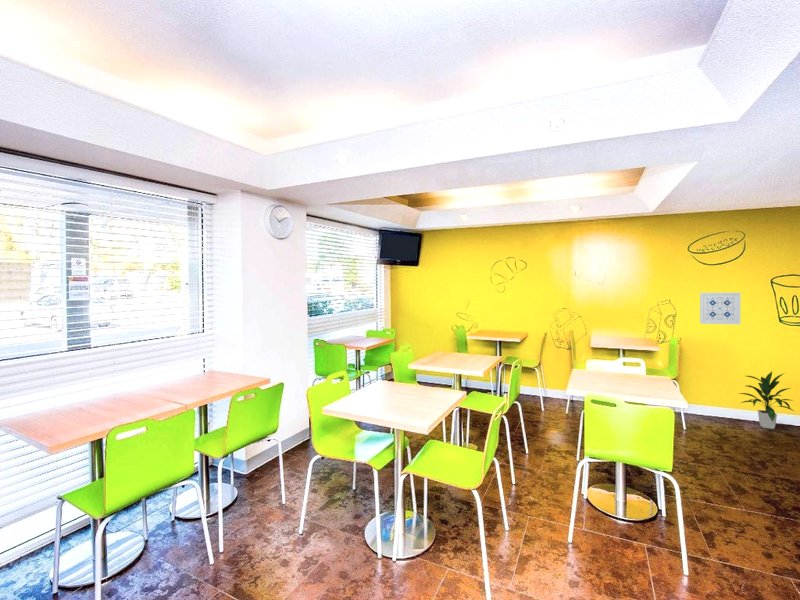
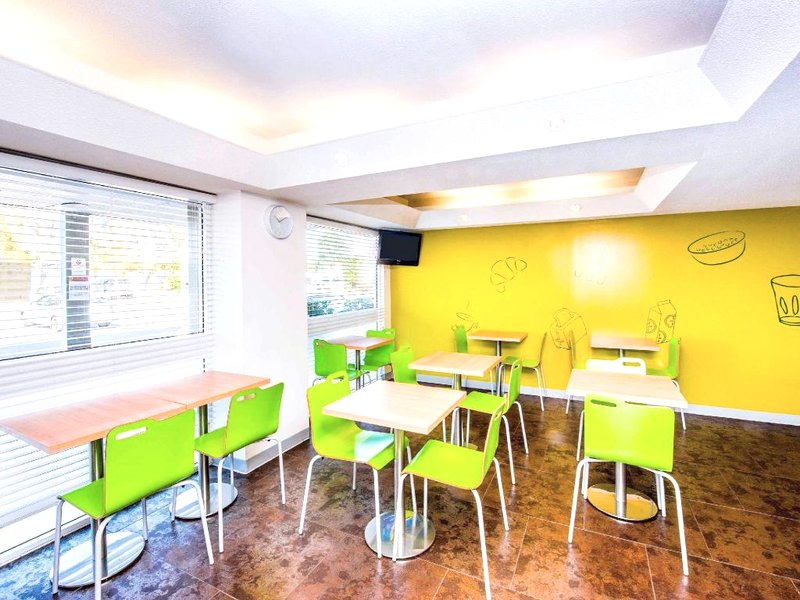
- wall art [699,291,741,325]
- indoor plant [738,370,794,430]
